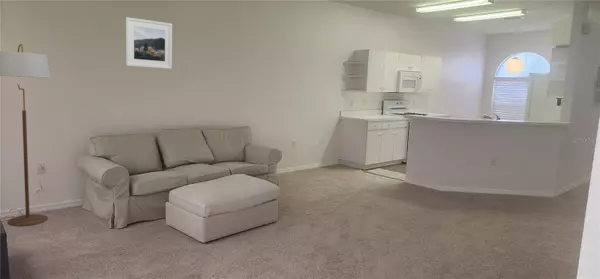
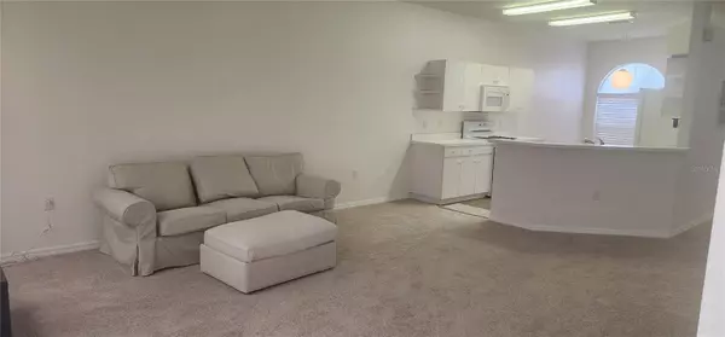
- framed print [125,16,173,70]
- floor lamp [0,43,52,227]
